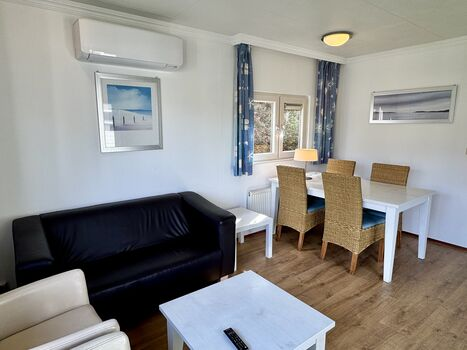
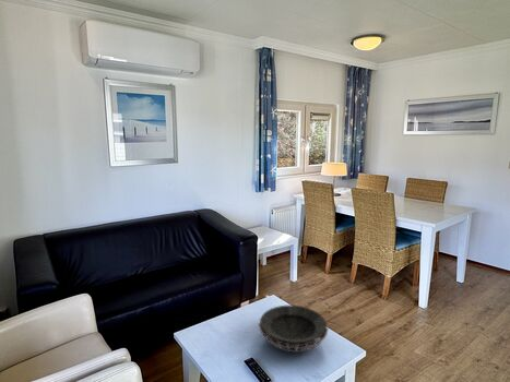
+ decorative bowl [258,305,330,353]
